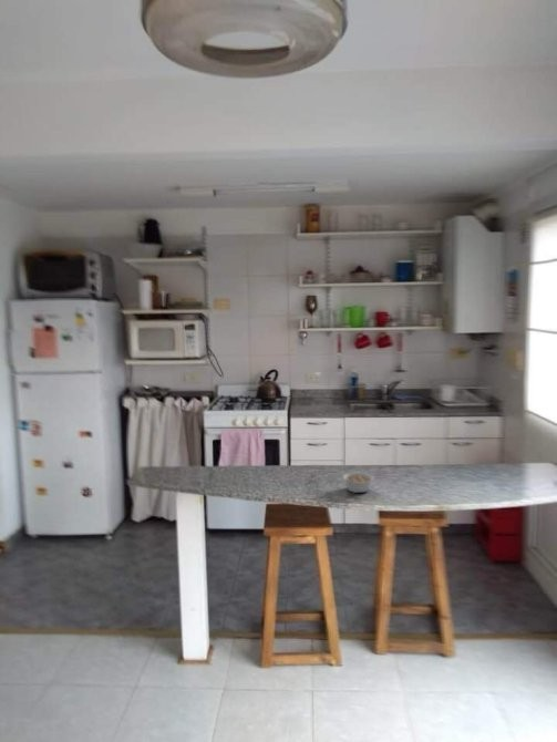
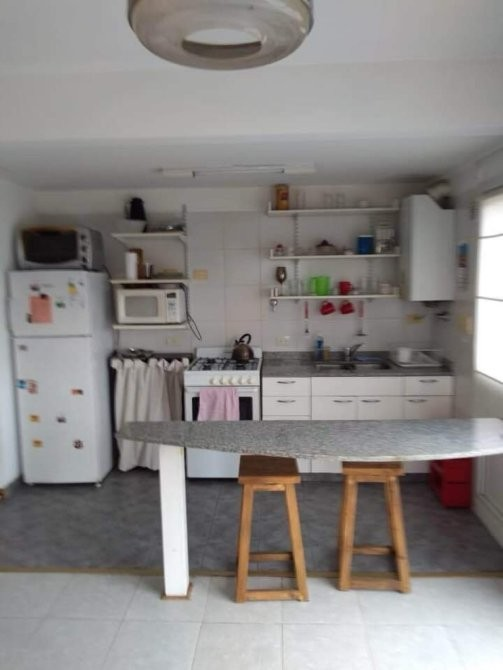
- legume [341,471,375,494]
